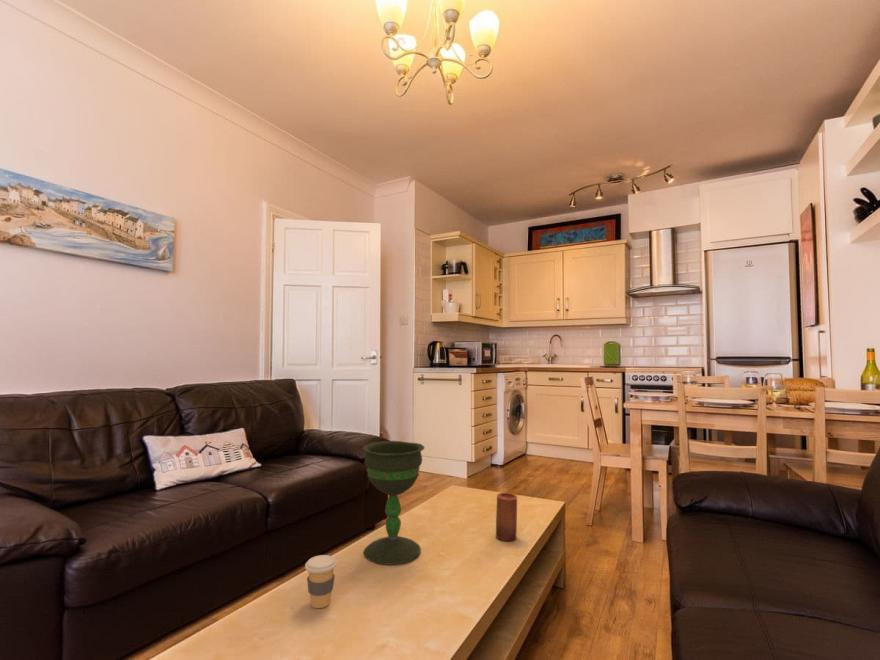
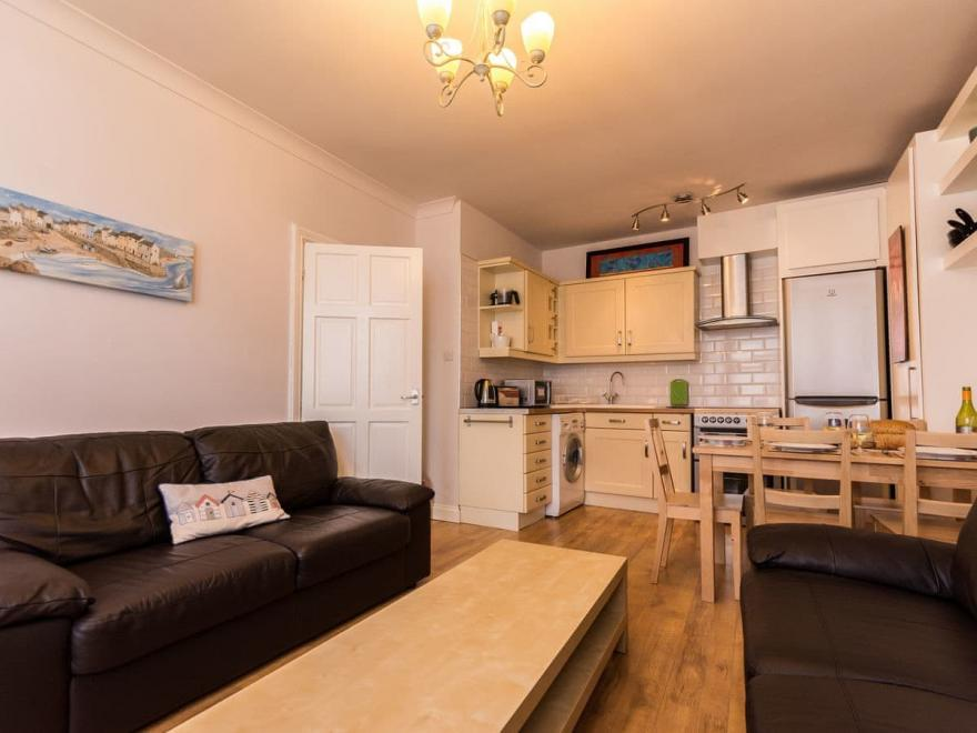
- coffee cup [304,554,338,609]
- chalice [361,440,425,566]
- candle [495,492,518,542]
